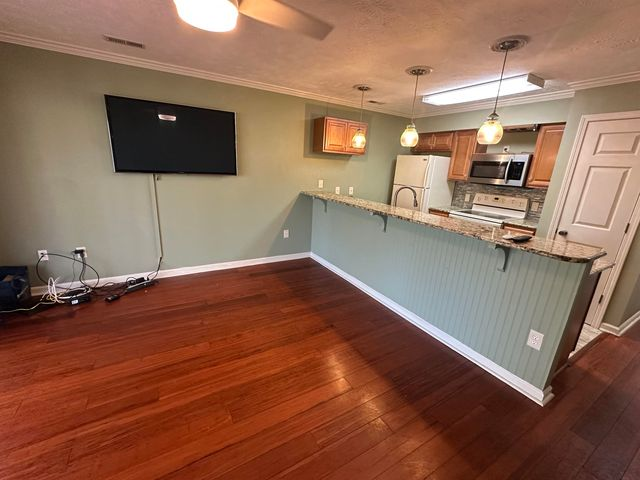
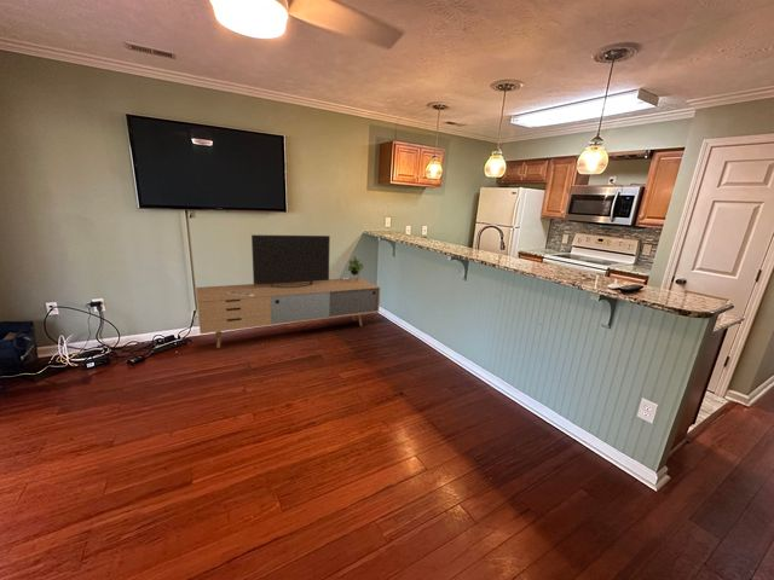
+ media console [195,233,381,349]
